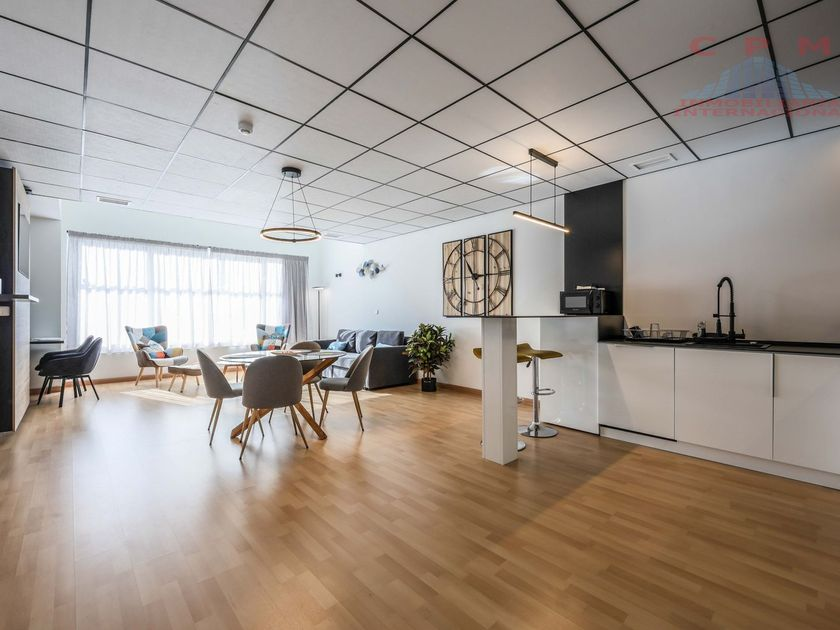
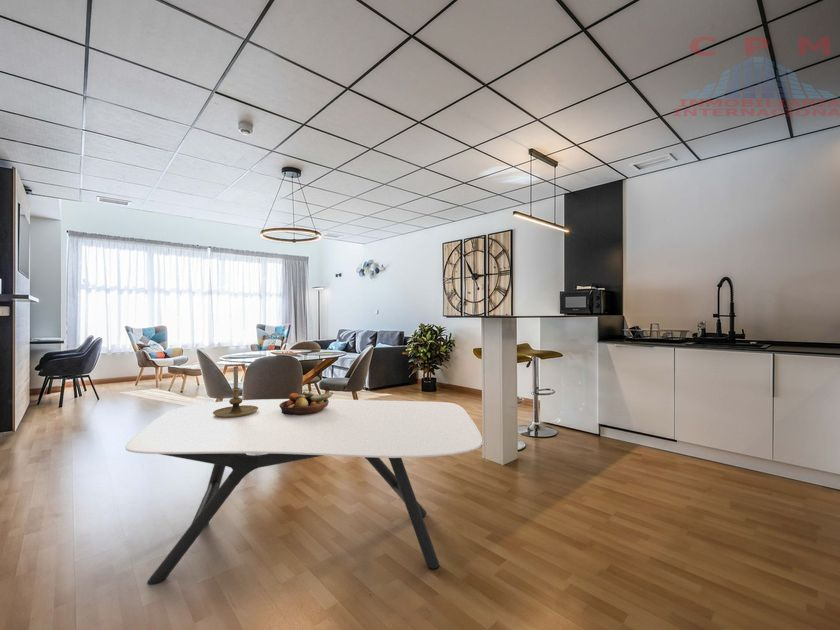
+ dining table [125,398,483,586]
+ fruit bowl [279,390,334,415]
+ candle holder [213,366,258,417]
